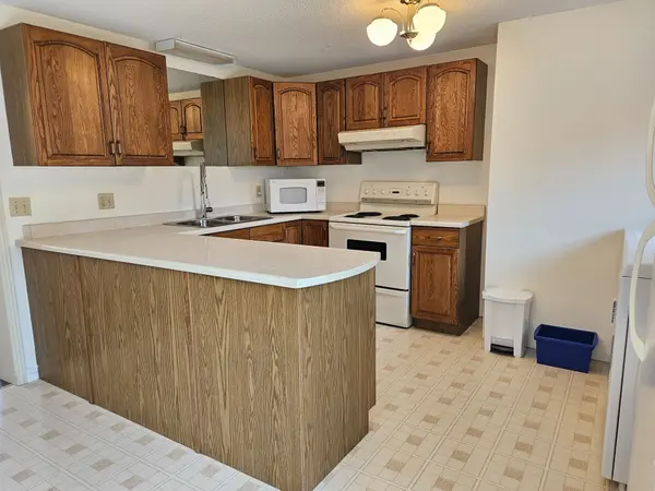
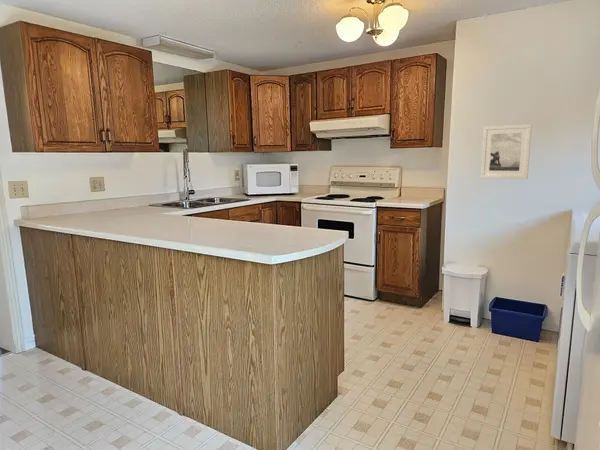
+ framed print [480,123,533,180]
